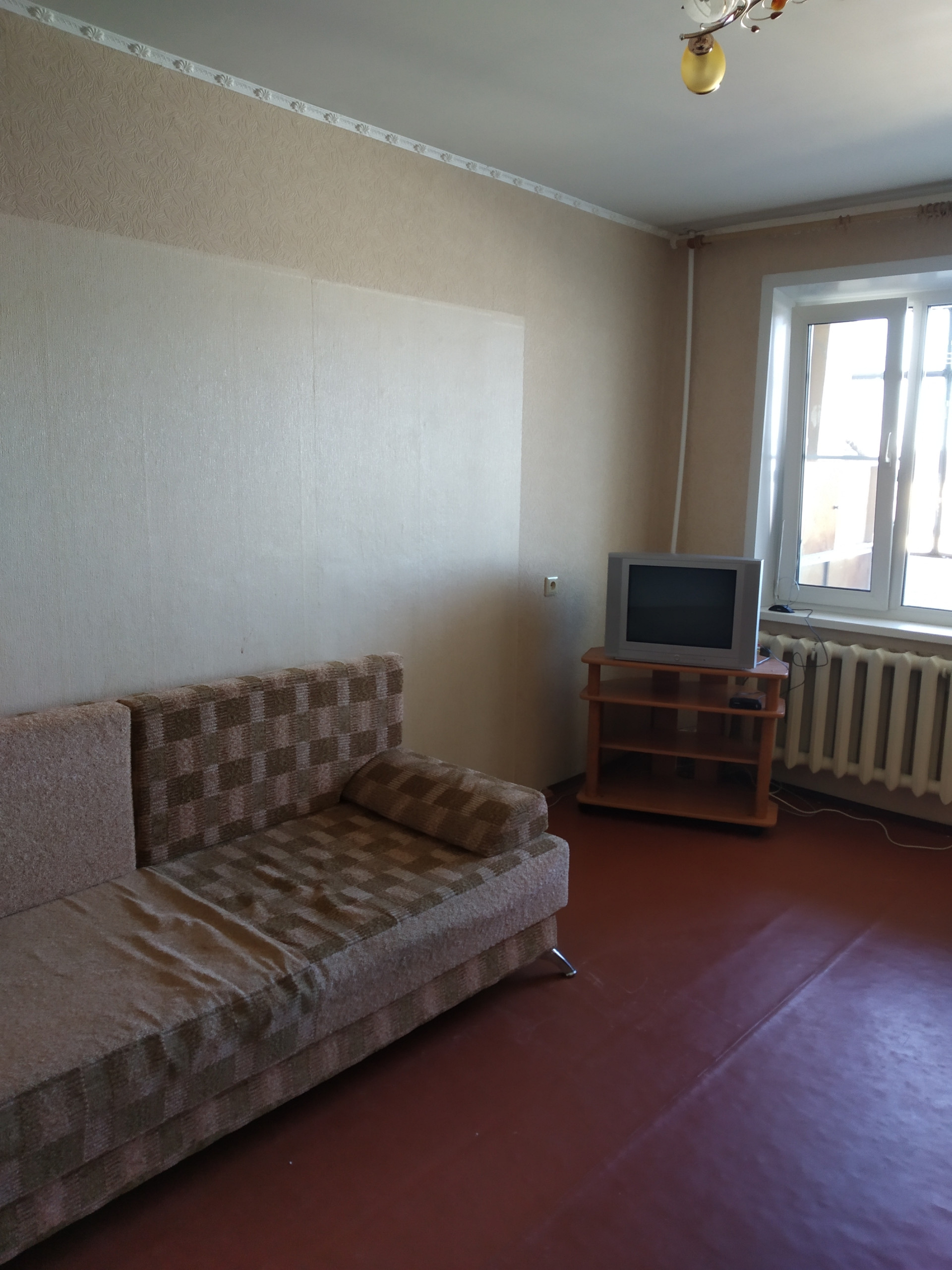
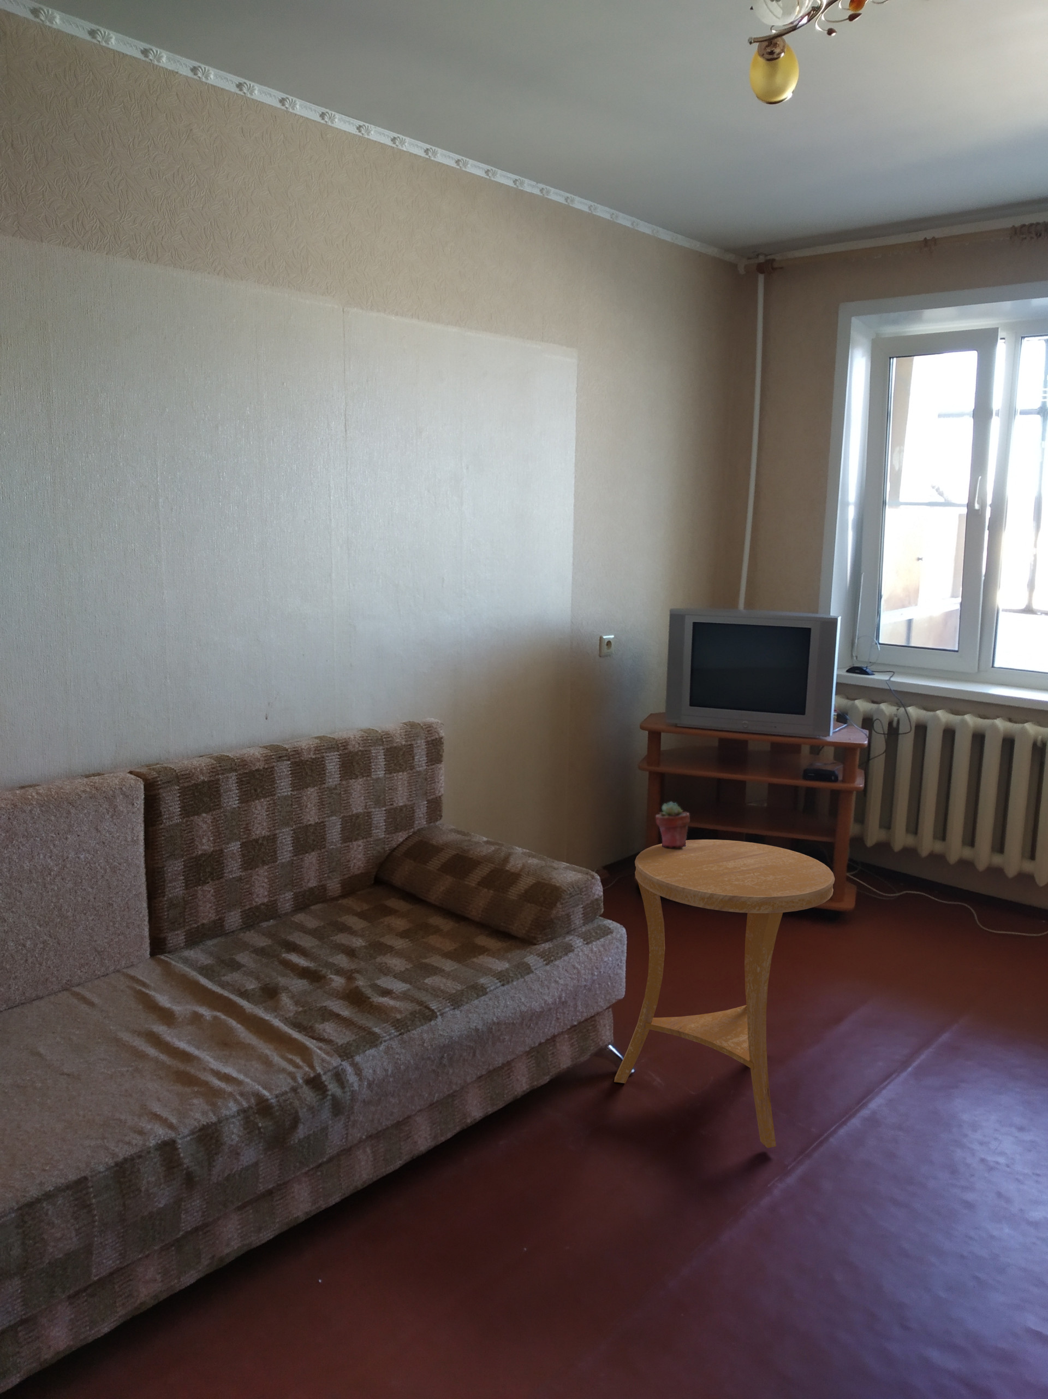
+ side table [613,839,836,1149]
+ potted succulent [655,801,690,847]
